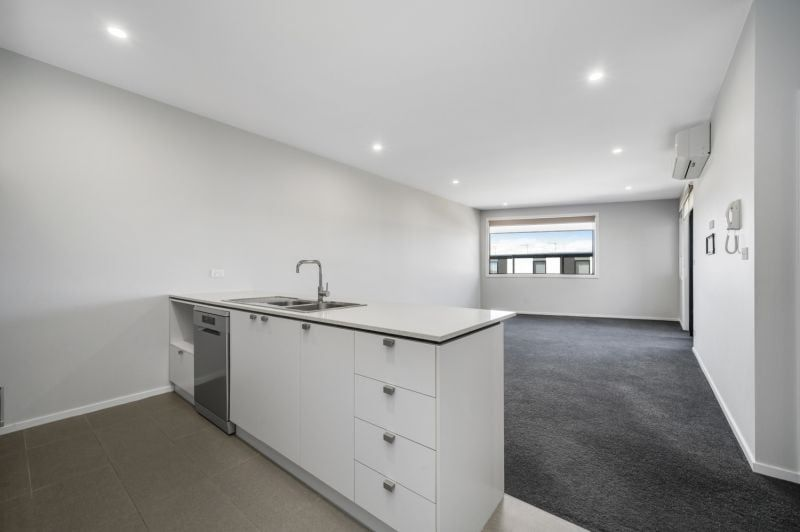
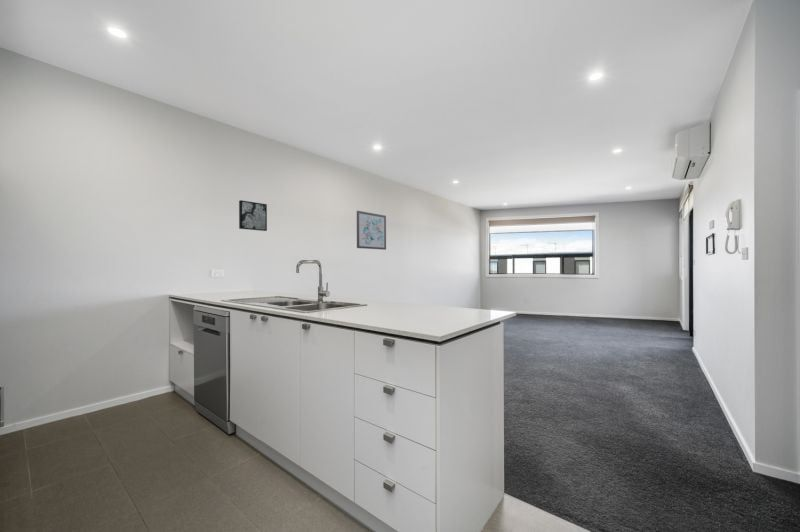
+ wall art [238,199,268,232]
+ wall art [356,210,387,251]
